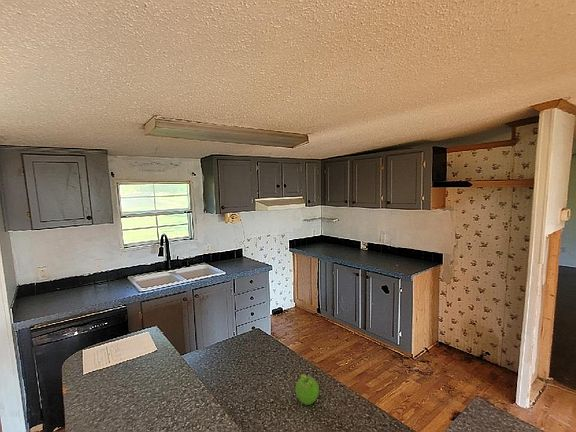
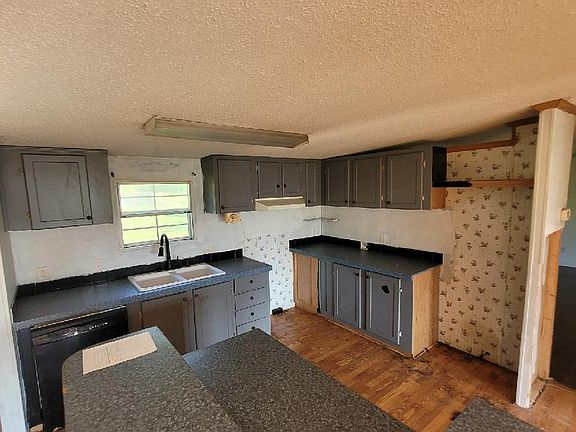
- fruit [295,373,320,406]
